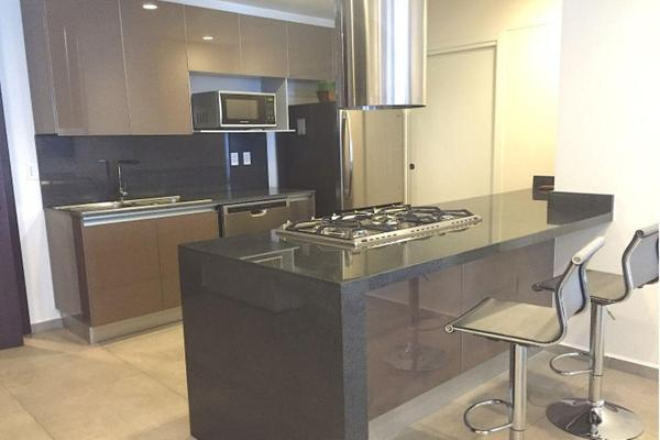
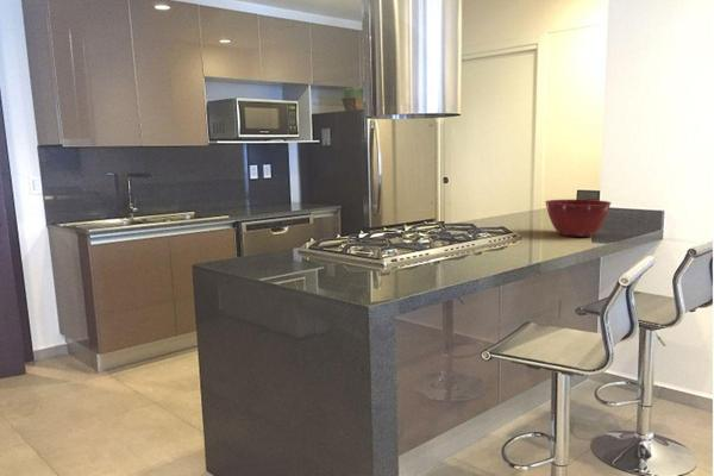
+ mixing bowl [544,199,613,238]
